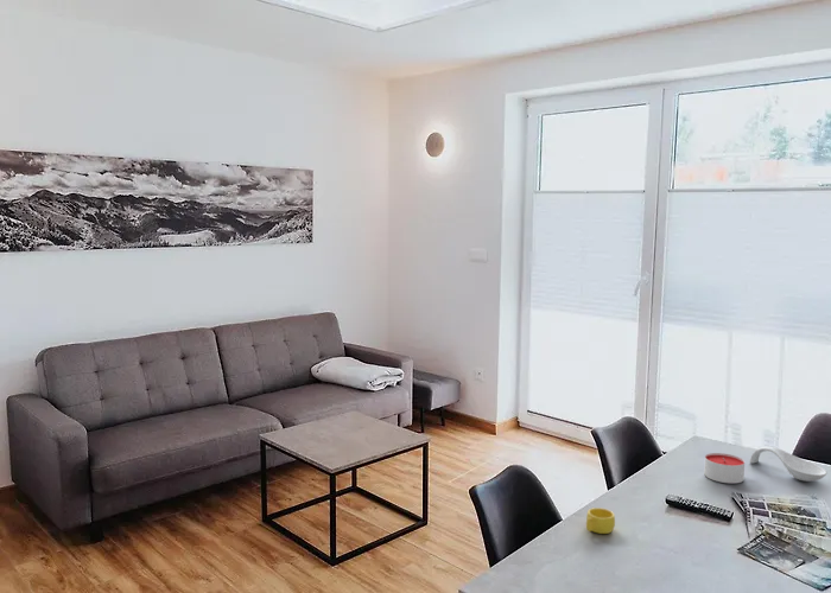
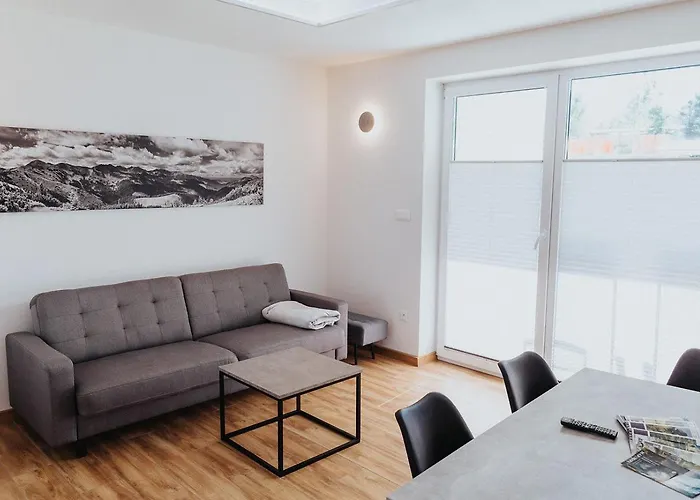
- spoon rest [748,446,827,483]
- candle [703,452,746,484]
- cup [585,506,616,535]
